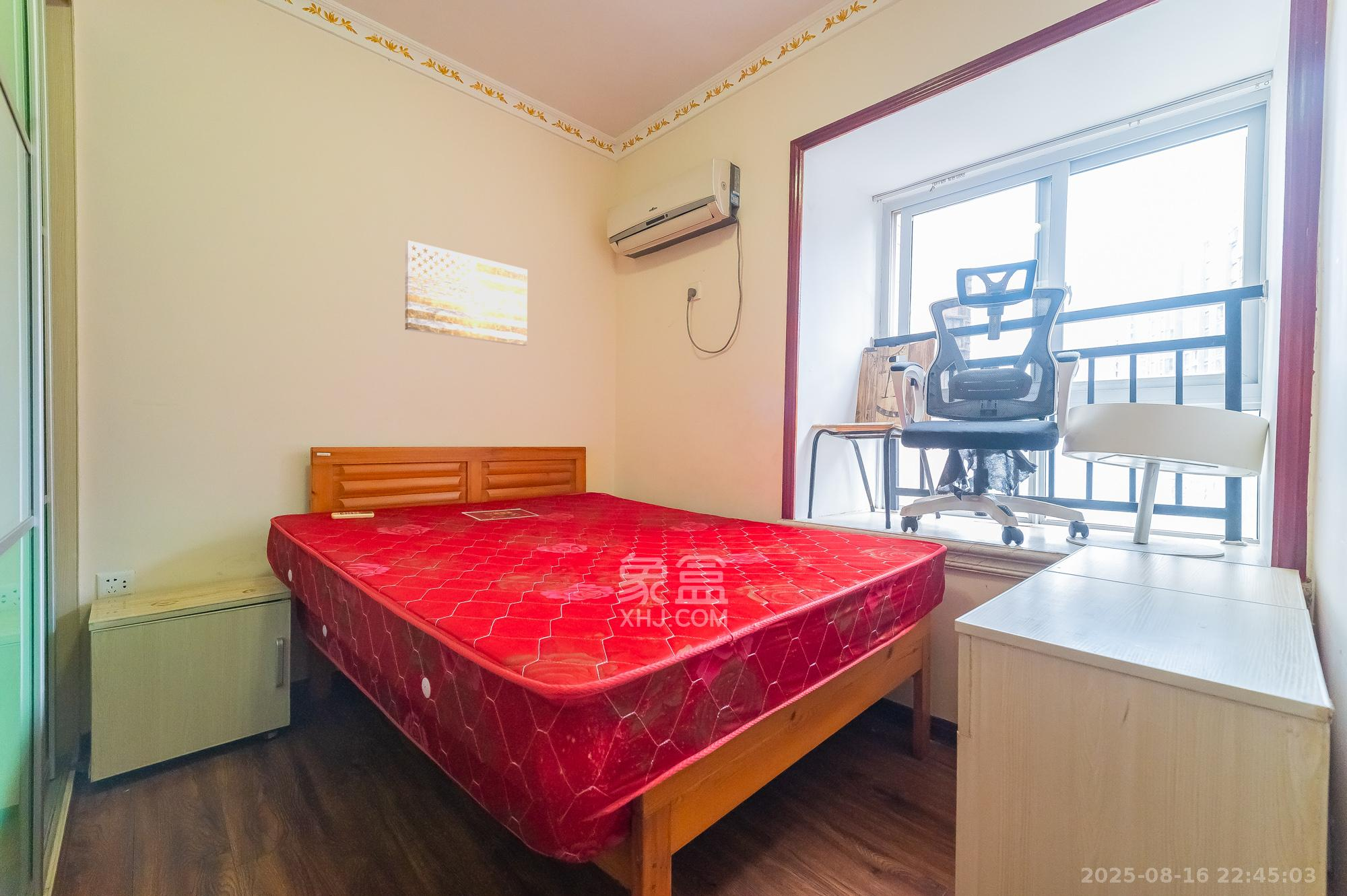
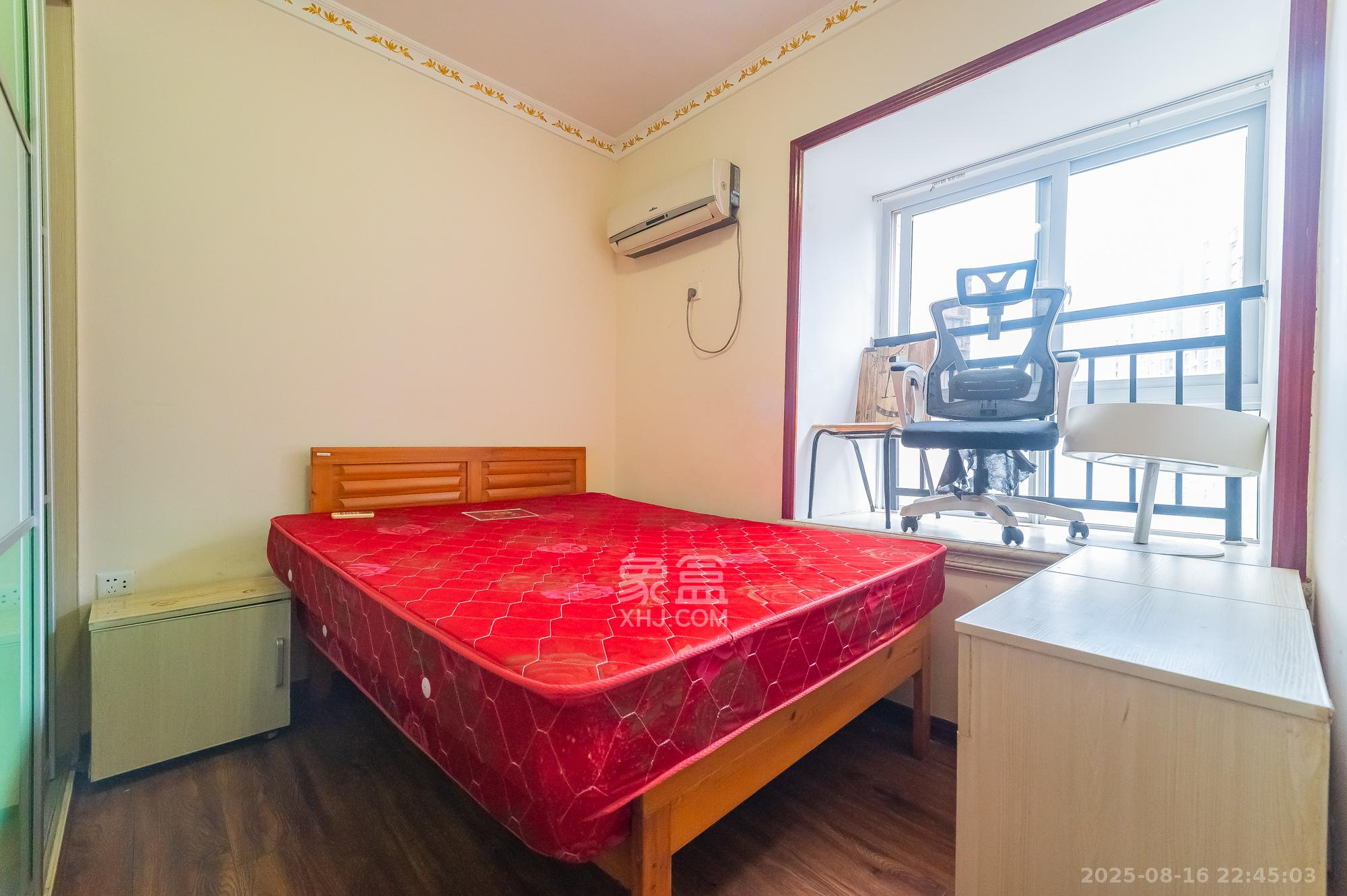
- wall art [405,240,528,347]
